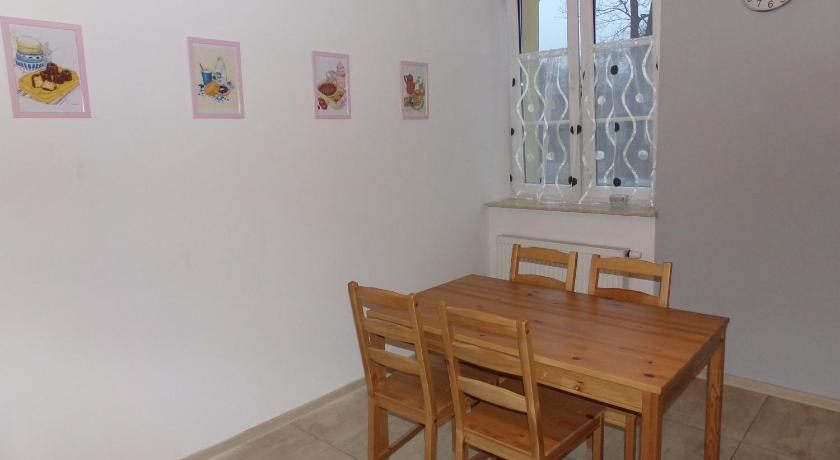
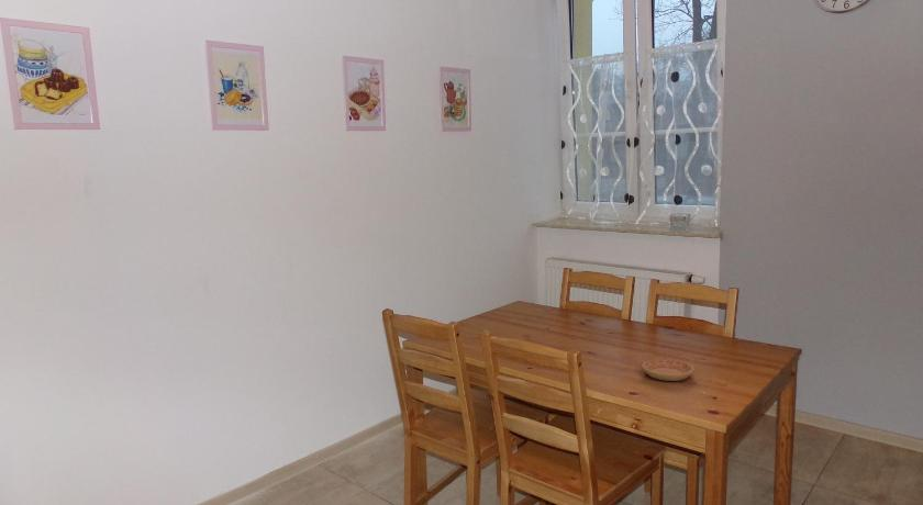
+ saucer [642,358,694,382]
